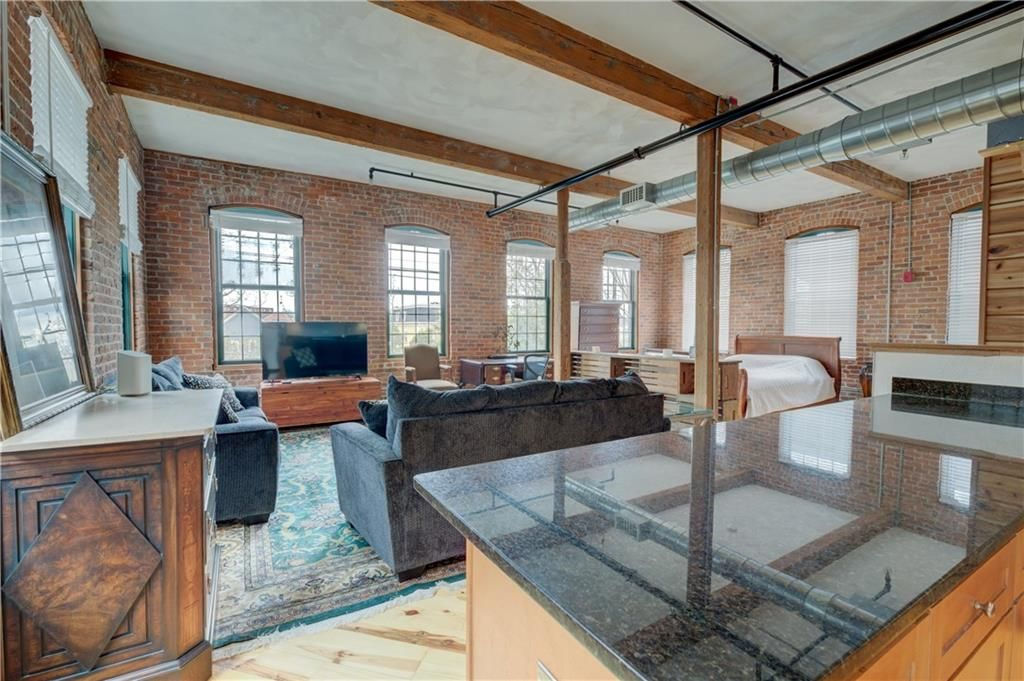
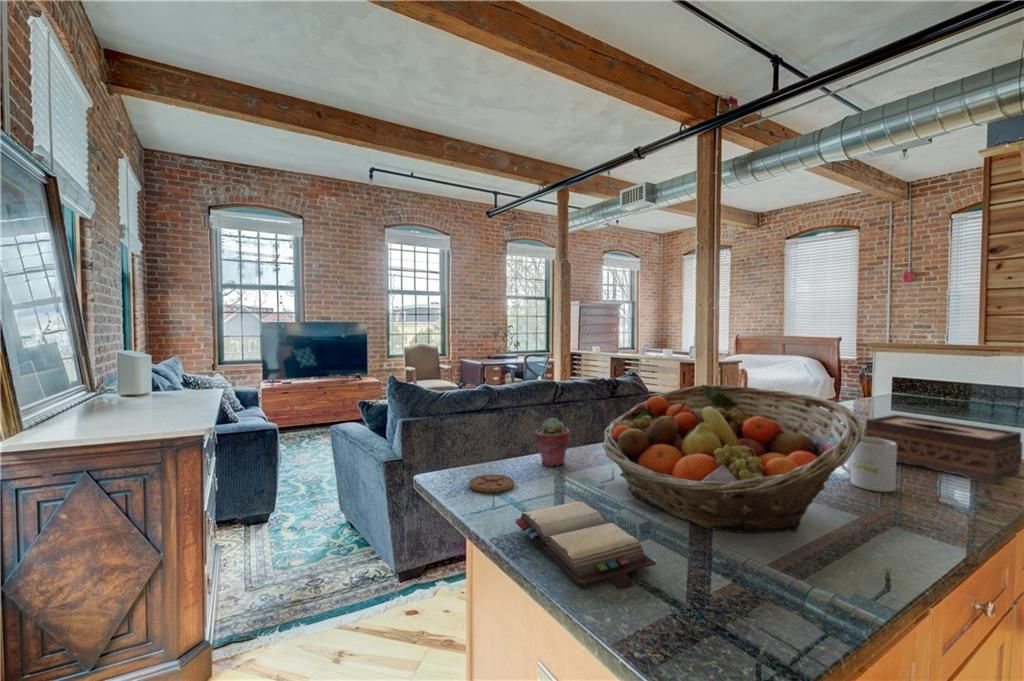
+ fruit basket [601,384,863,535]
+ mug [840,436,897,493]
+ tissue box [863,414,1024,485]
+ hardback book [515,500,657,590]
+ coaster [468,474,515,494]
+ potted succulent [534,416,571,467]
